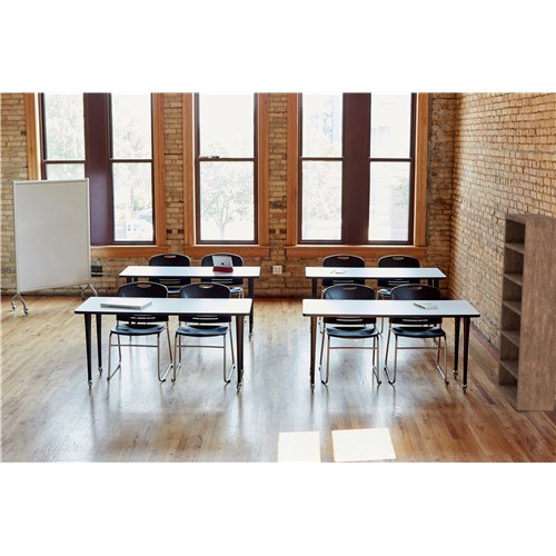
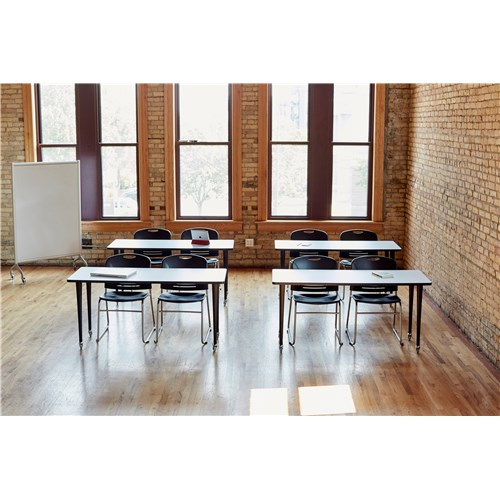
- bookshelf [496,212,556,411]
